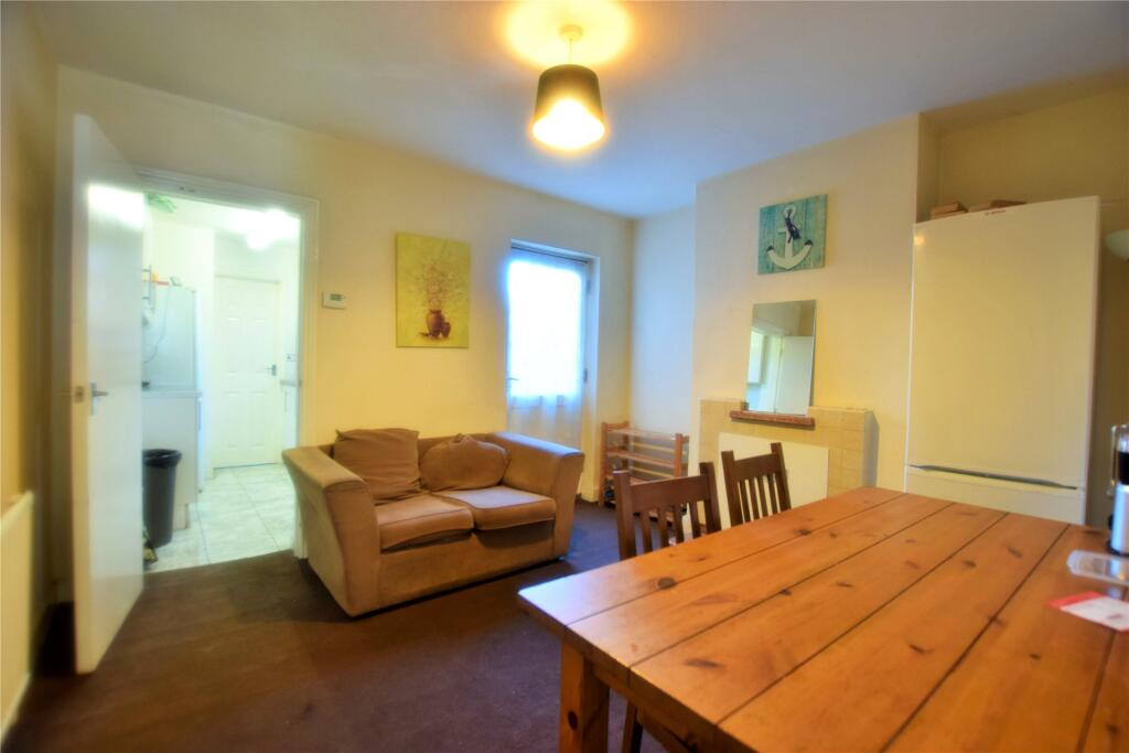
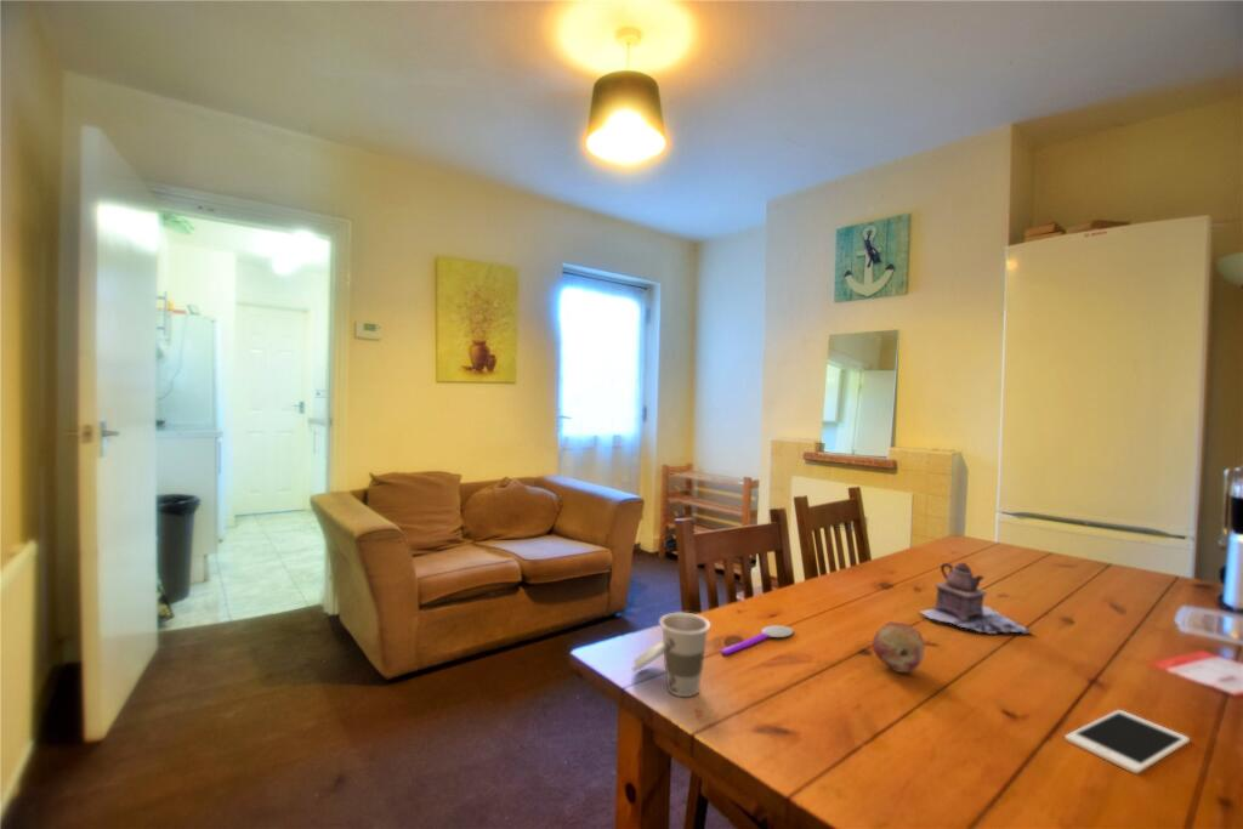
+ cell phone [1063,709,1191,776]
+ spoon [720,624,795,655]
+ fruit [872,620,926,674]
+ cup [630,612,711,698]
+ teapot [918,562,1033,635]
